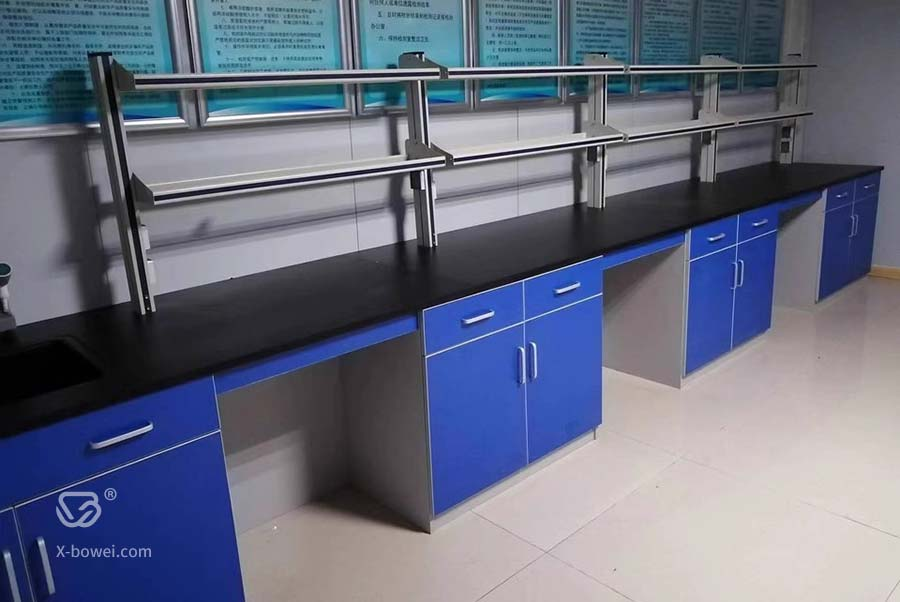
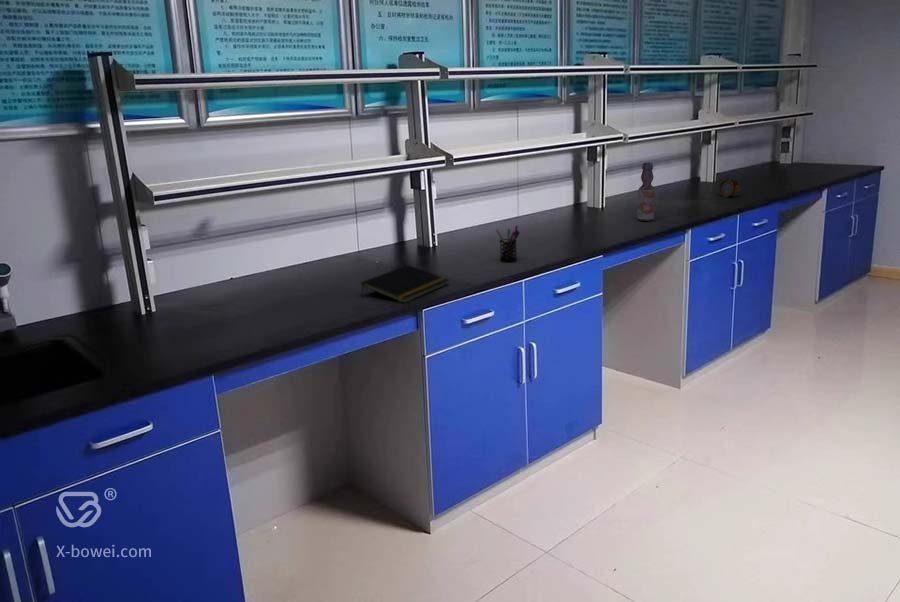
+ pen holder [495,225,521,263]
+ alarm clock [717,176,741,198]
+ notepad [360,264,449,304]
+ bottle [636,161,656,222]
